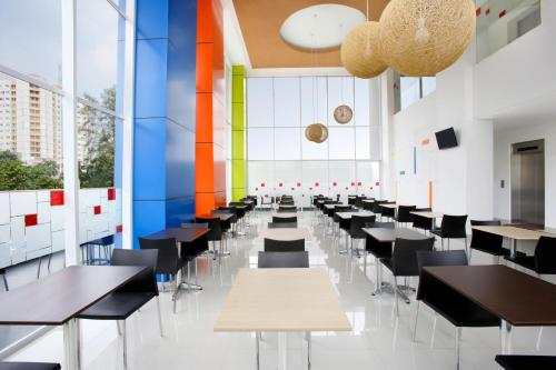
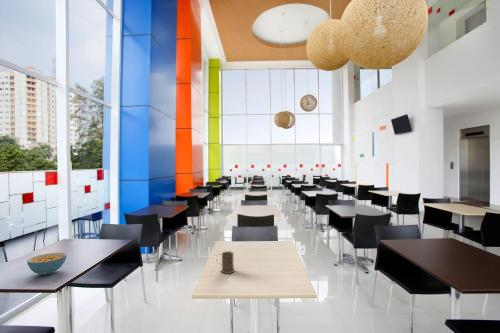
+ cereal bowl [26,252,68,276]
+ mug [216,250,236,275]
